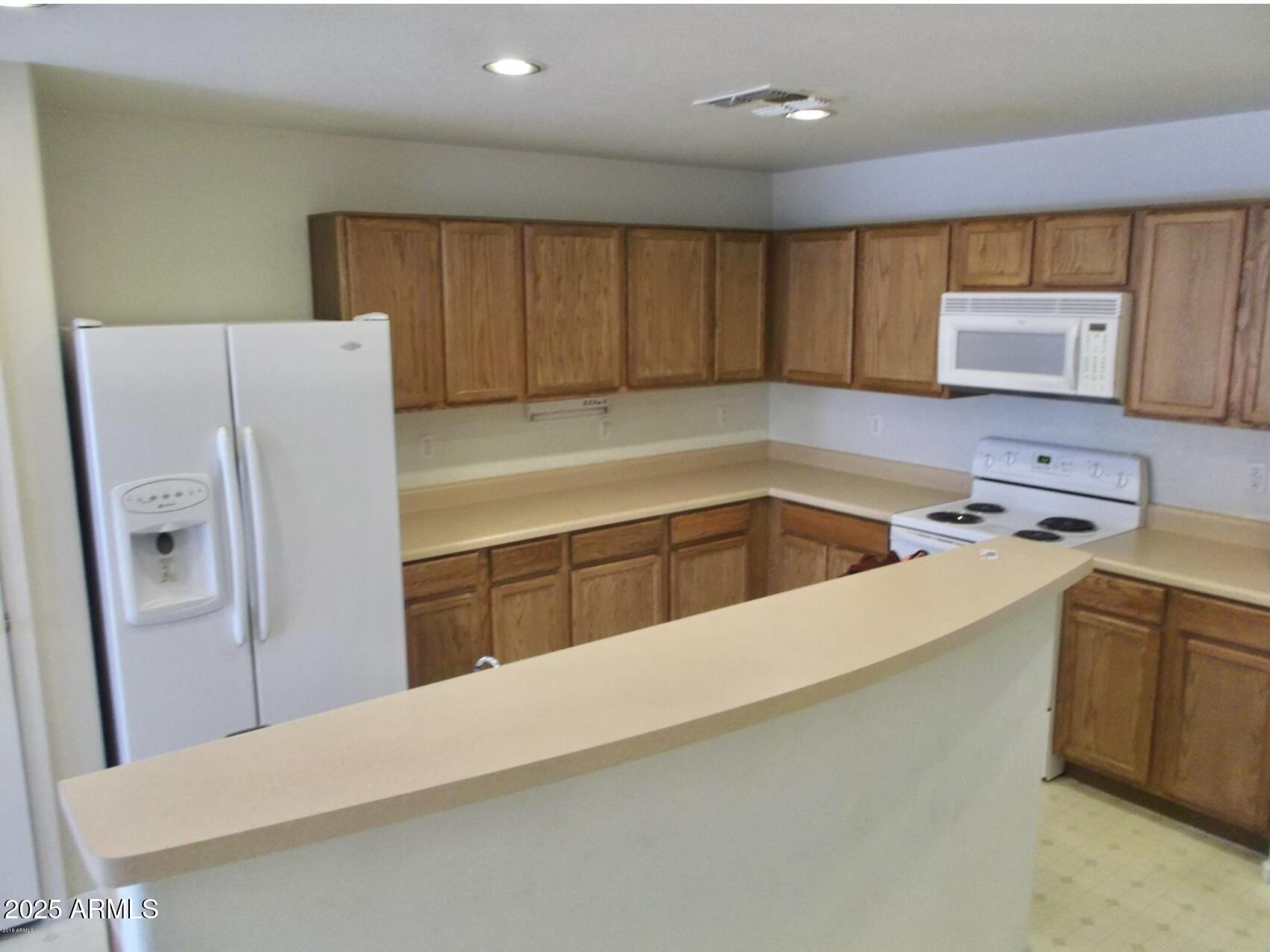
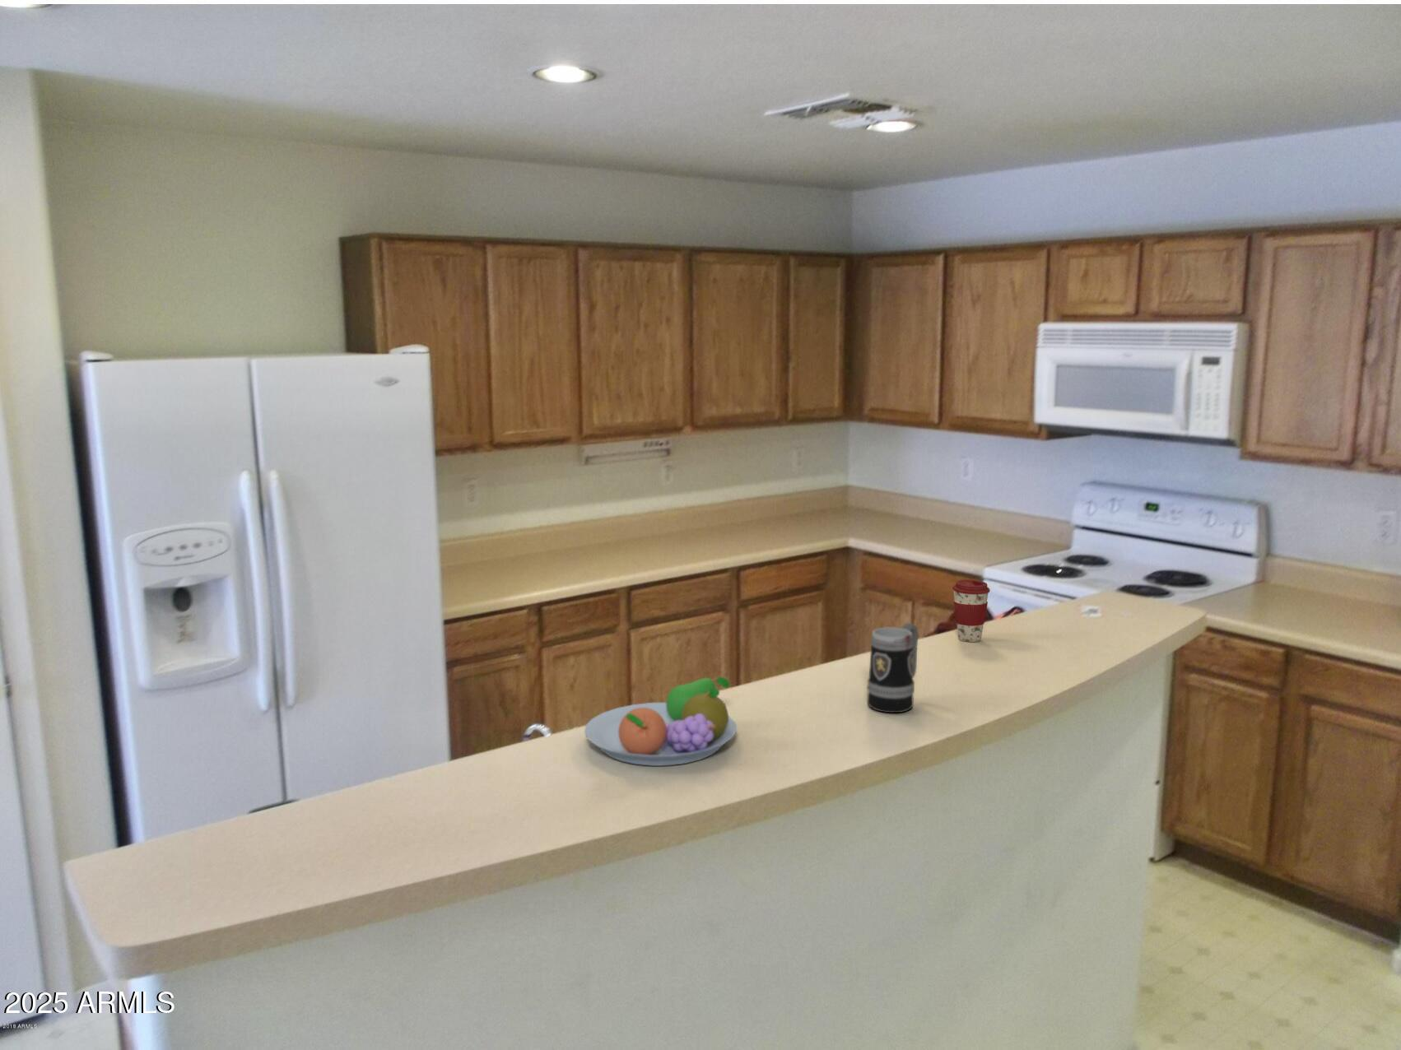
+ mug [866,622,919,714]
+ coffee cup [952,578,991,643]
+ fruit bowl [584,676,738,767]
